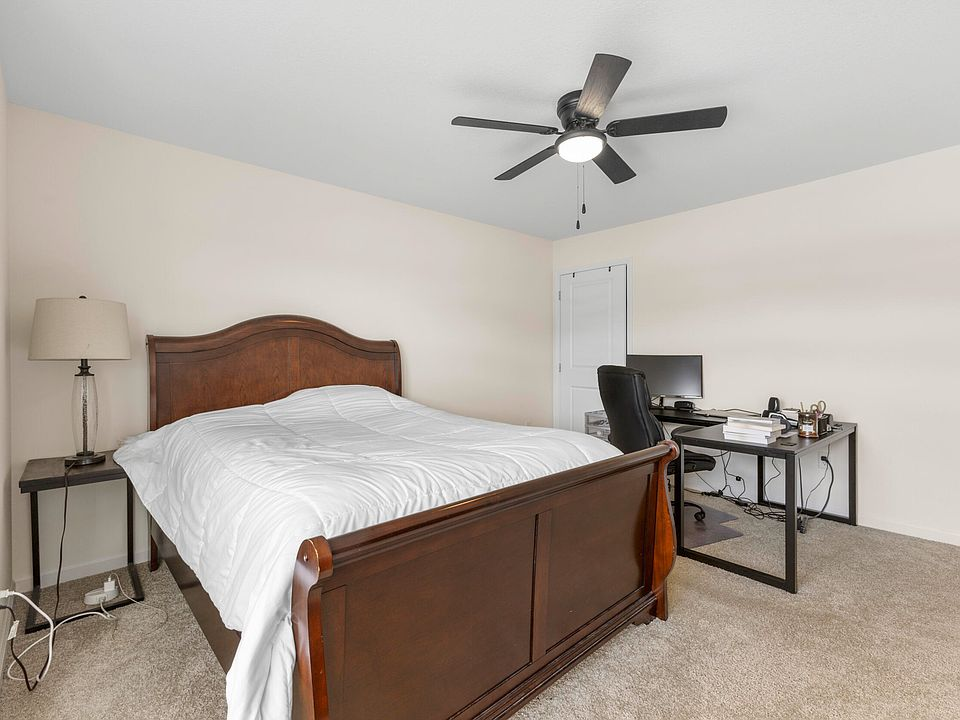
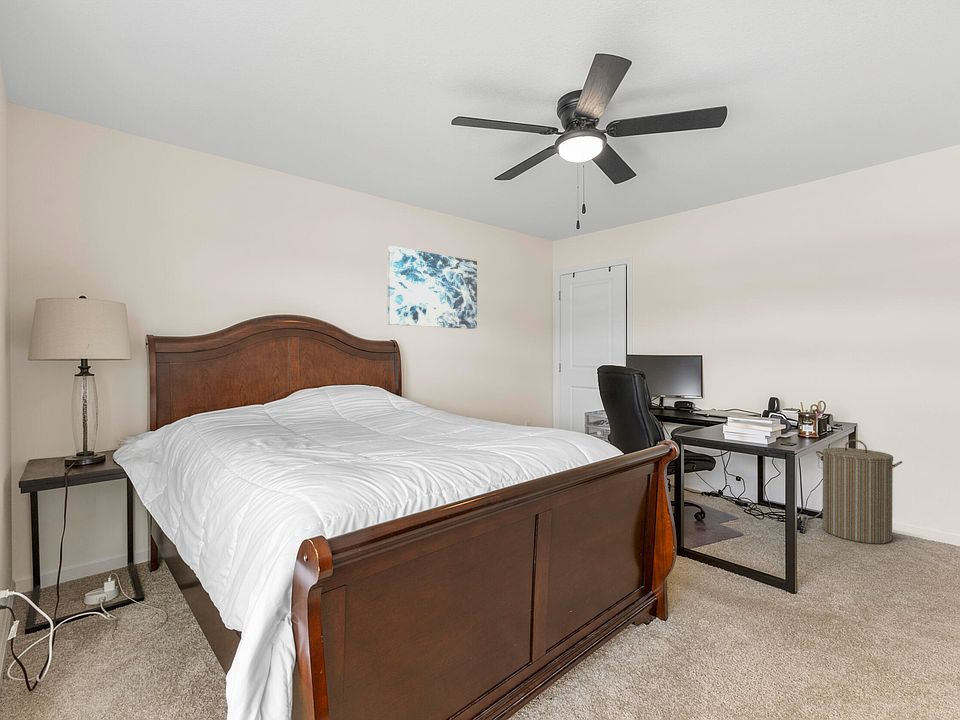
+ wall art [387,245,478,330]
+ laundry hamper [815,439,903,545]
